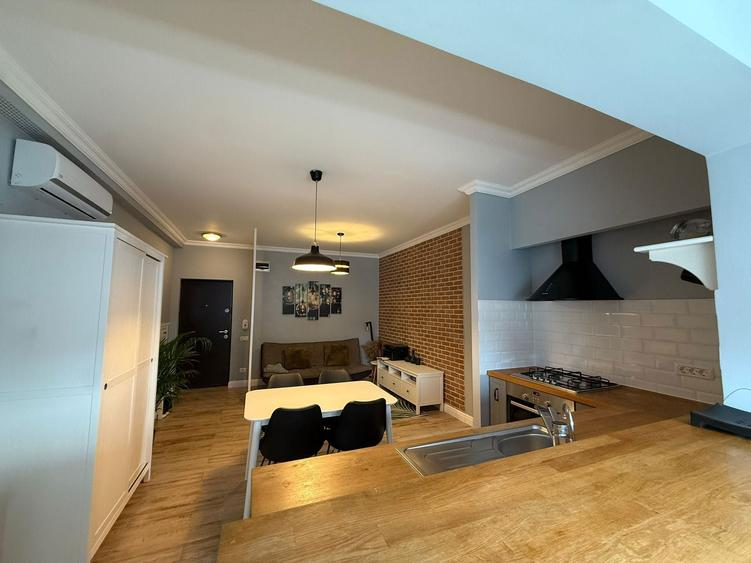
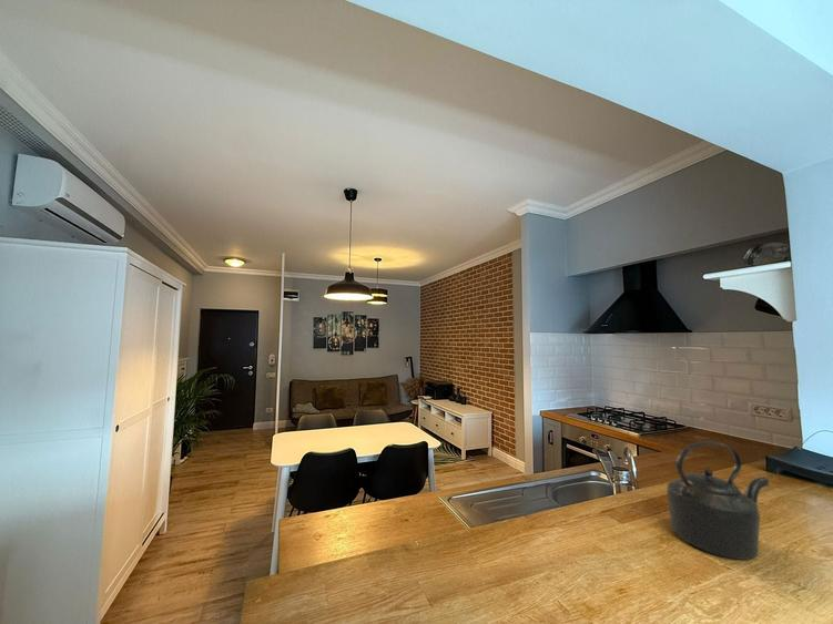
+ kettle [666,440,770,561]
